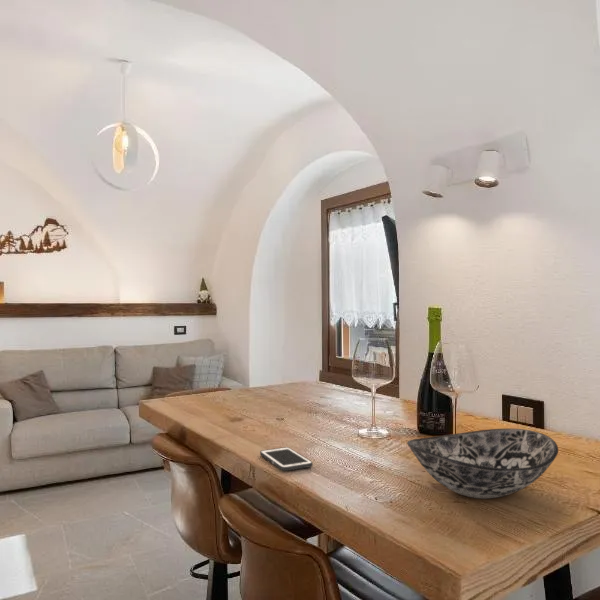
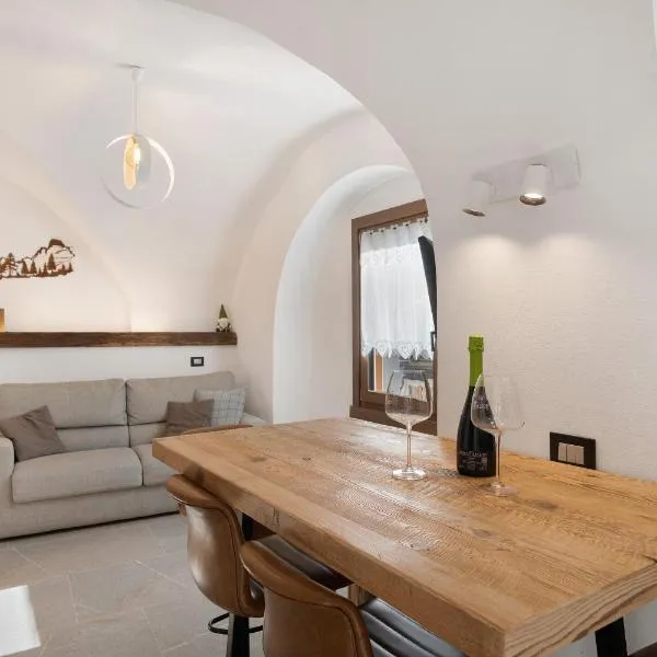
- bowl [406,428,559,500]
- cell phone [259,446,314,472]
